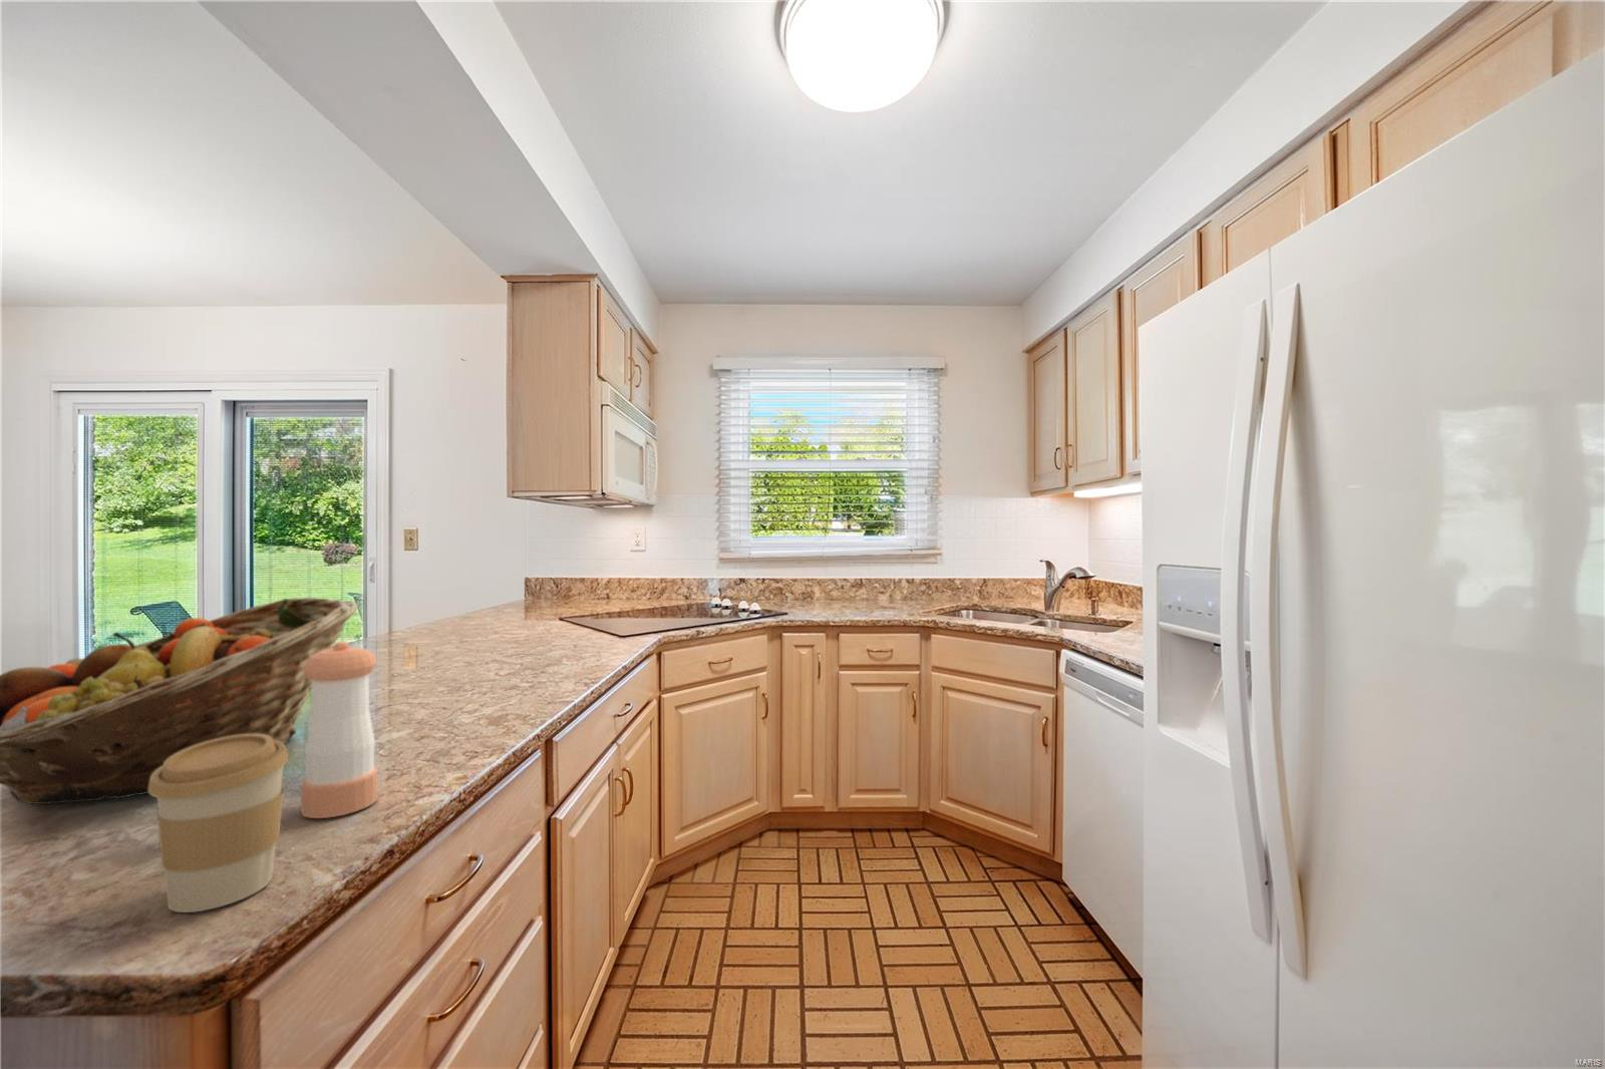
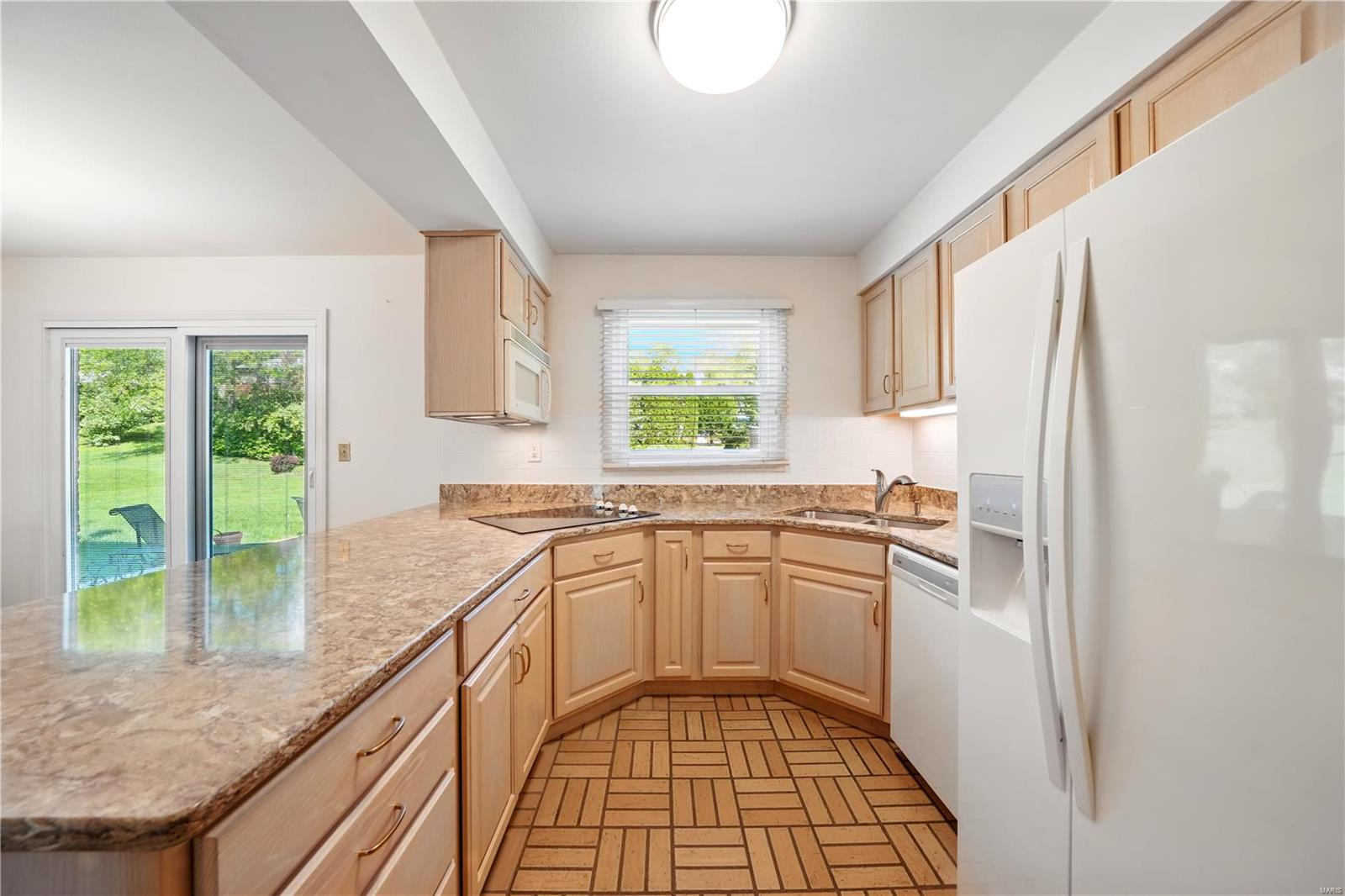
- coffee cup [148,734,290,914]
- pepper shaker [300,641,378,820]
- fruit basket [0,597,359,805]
